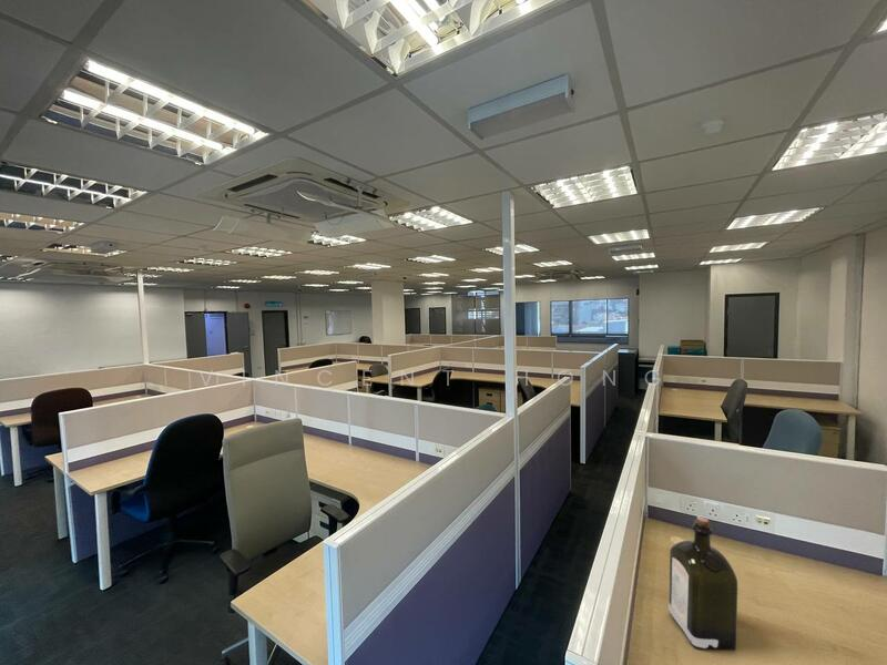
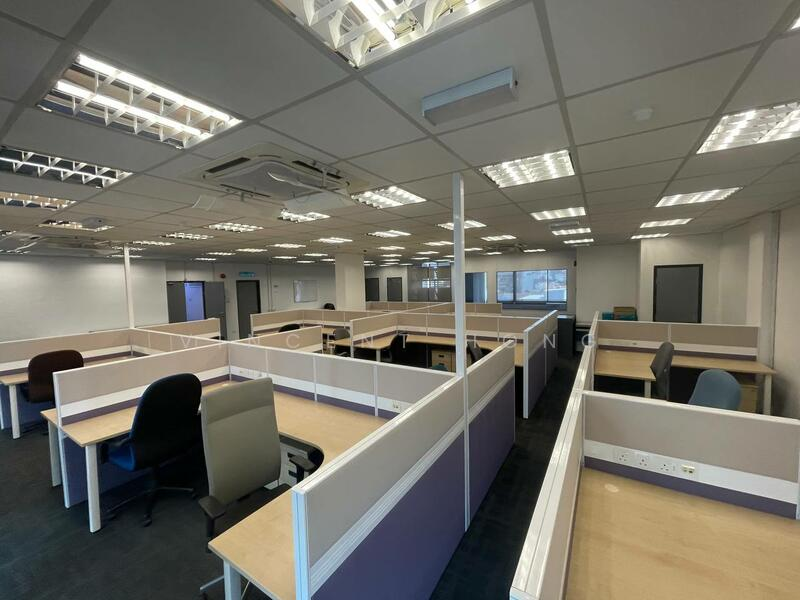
- liquor [667,515,738,652]
